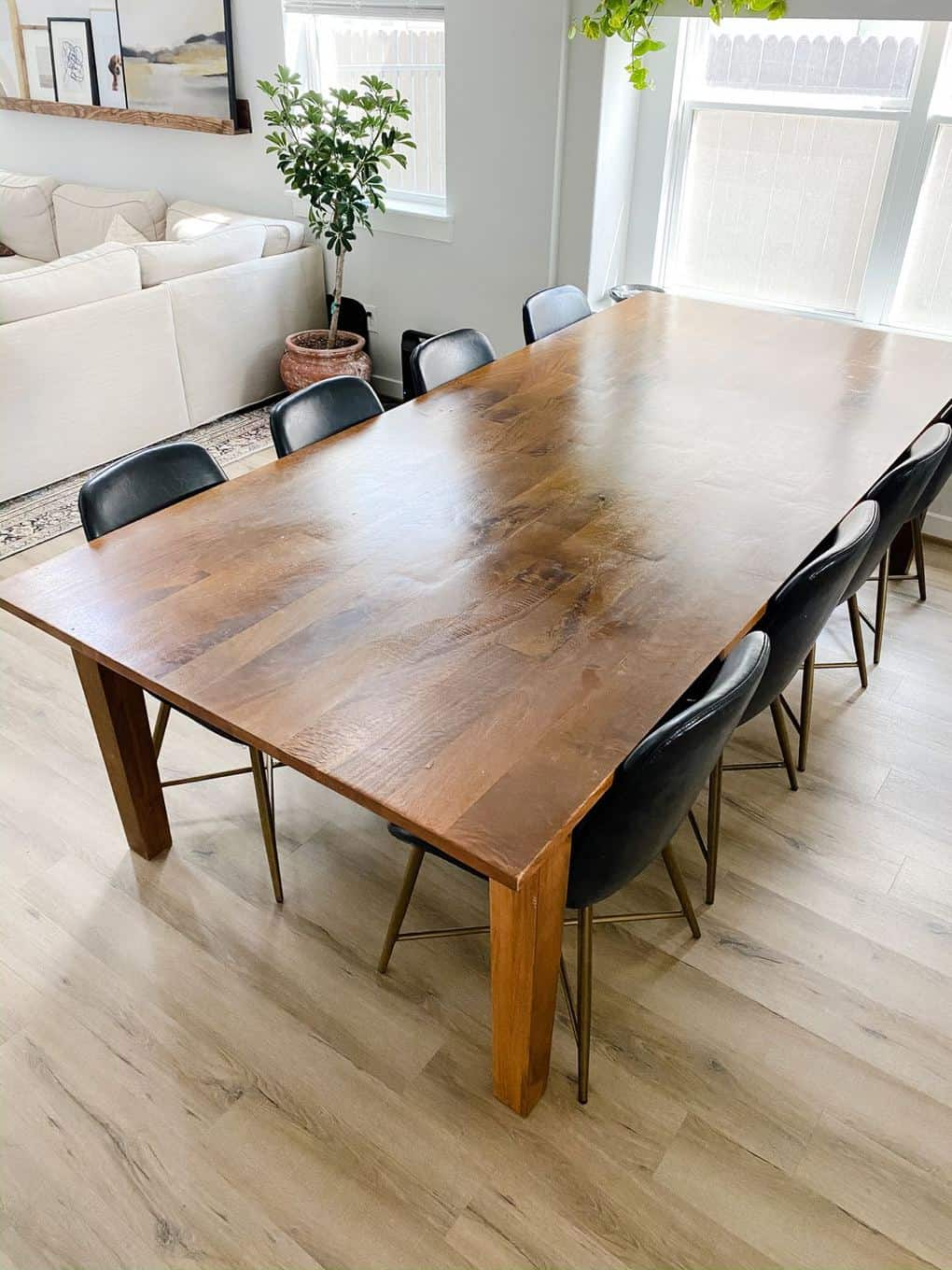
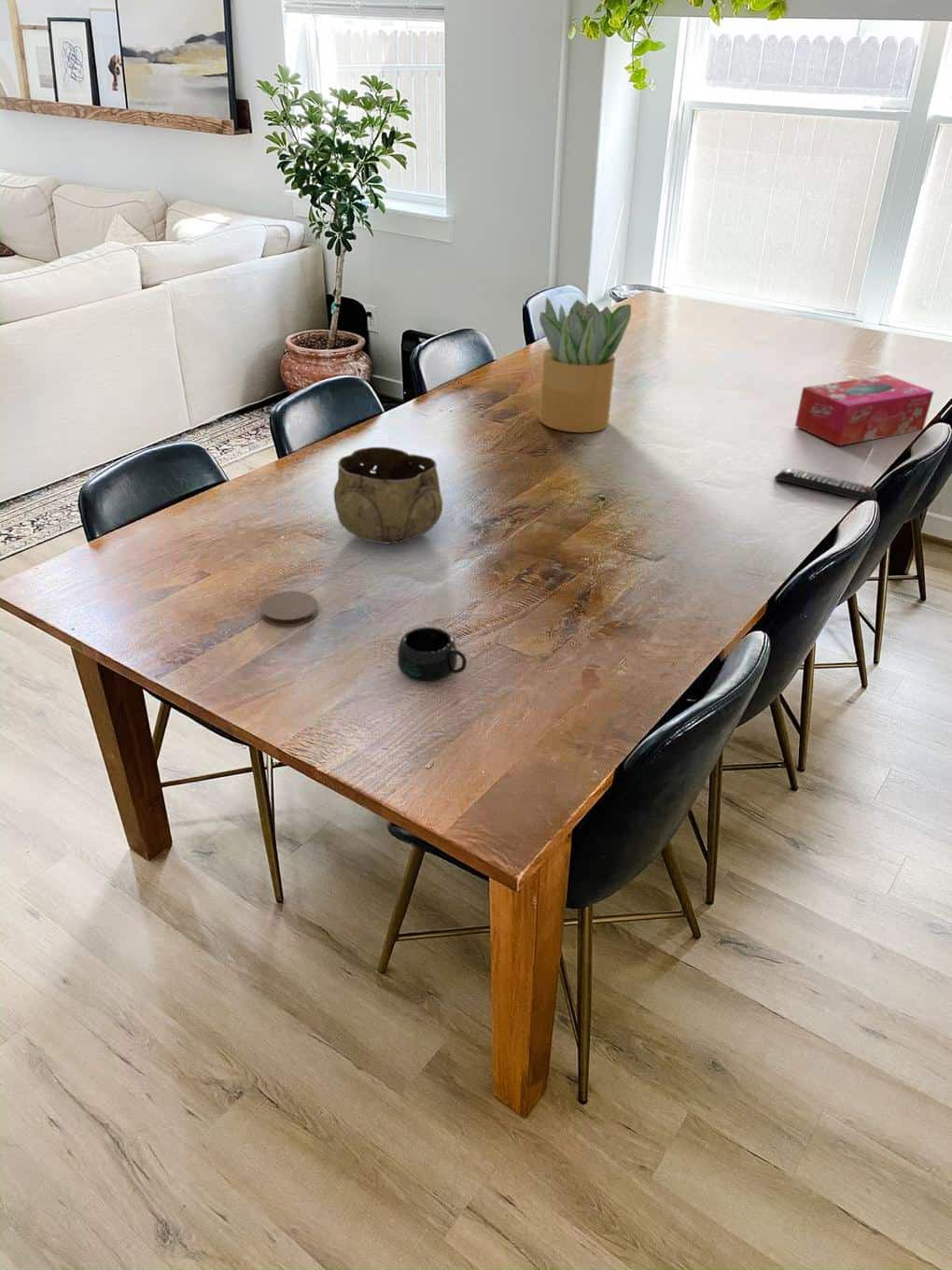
+ tissue box [794,374,934,446]
+ decorative bowl [333,446,443,544]
+ remote control [774,467,877,502]
+ mug [396,627,468,684]
+ potted plant [539,296,632,433]
+ coaster [259,590,319,628]
